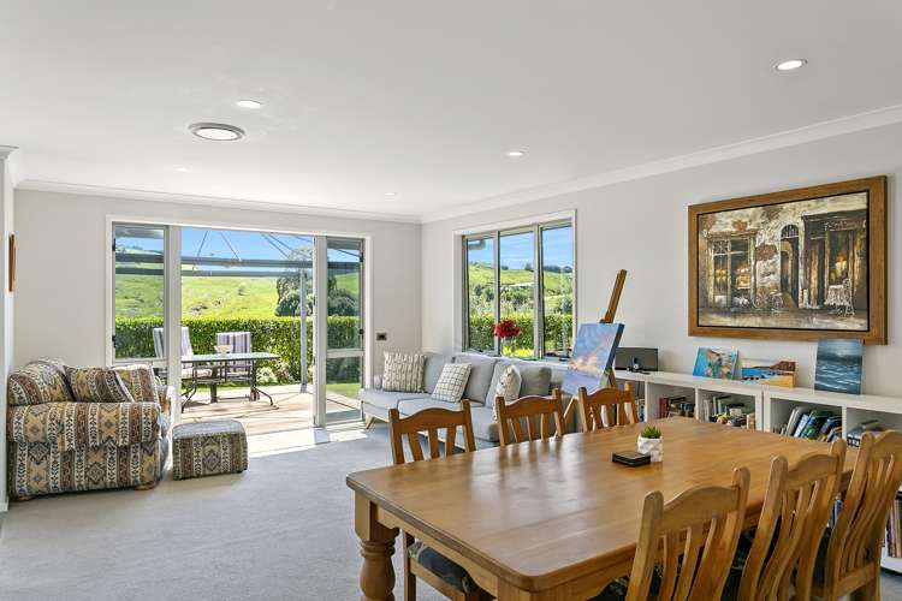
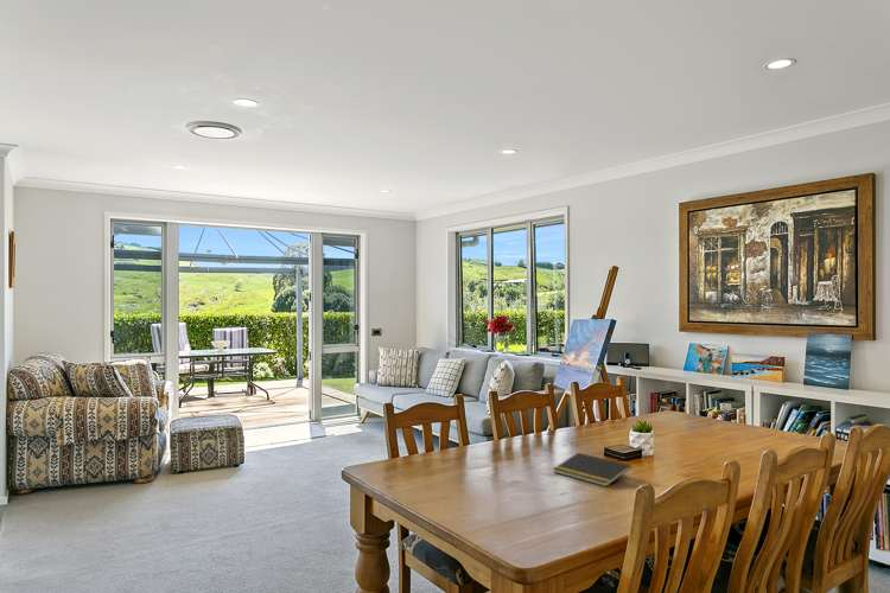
+ notepad [552,452,632,487]
